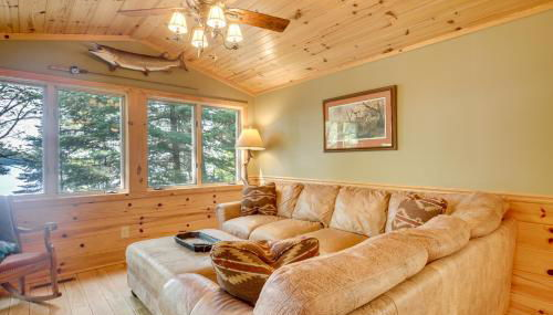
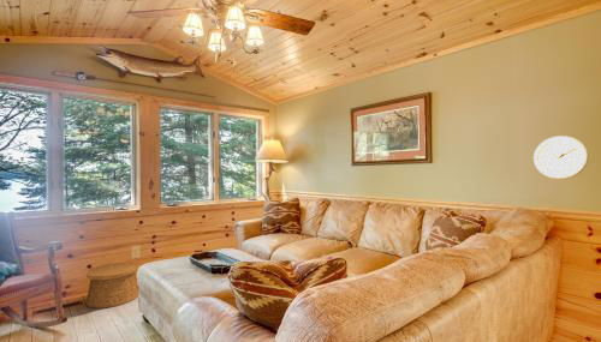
+ basket [85,262,139,310]
+ wall clock [532,134,590,180]
